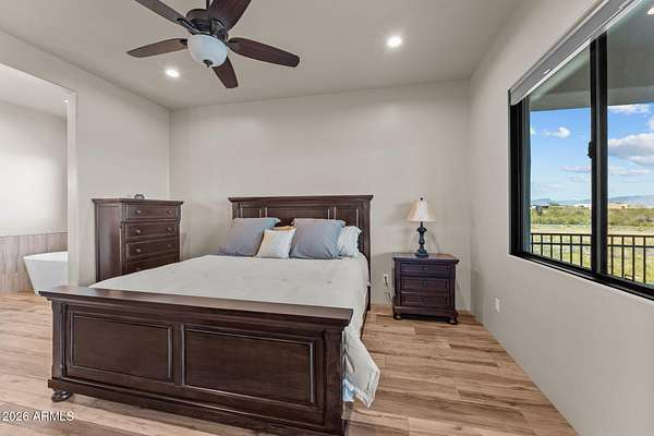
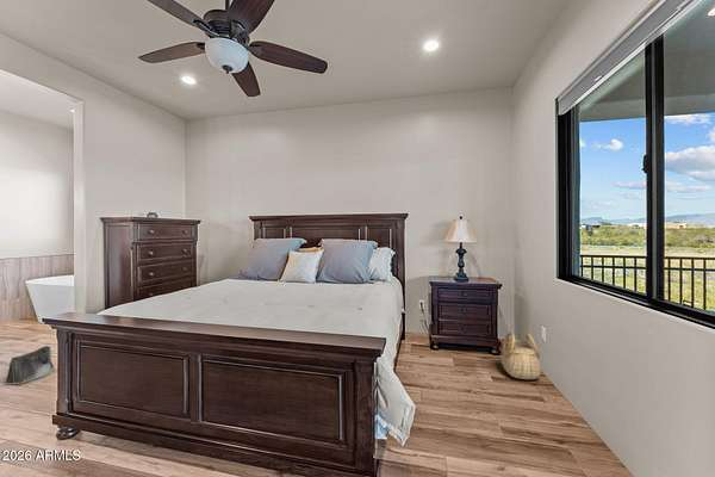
+ saddlebag [4,345,55,385]
+ basket [500,332,542,380]
